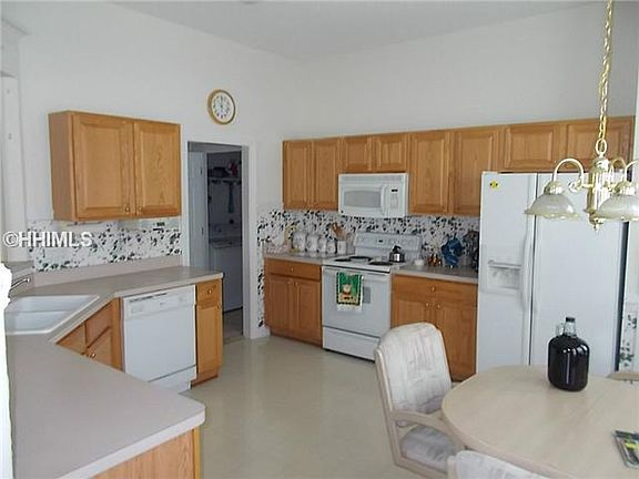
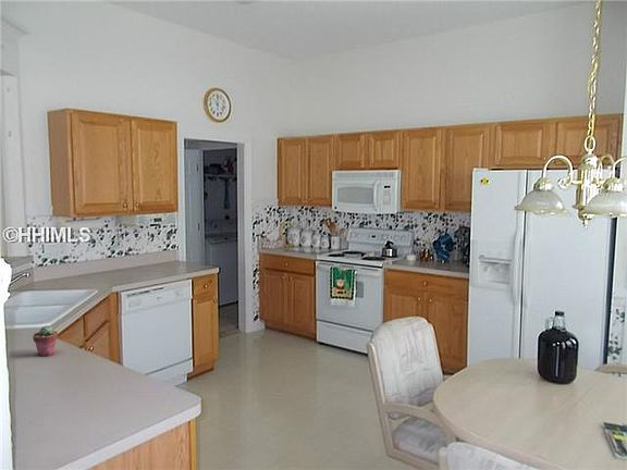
+ potted succulent [32,324,59,357]
